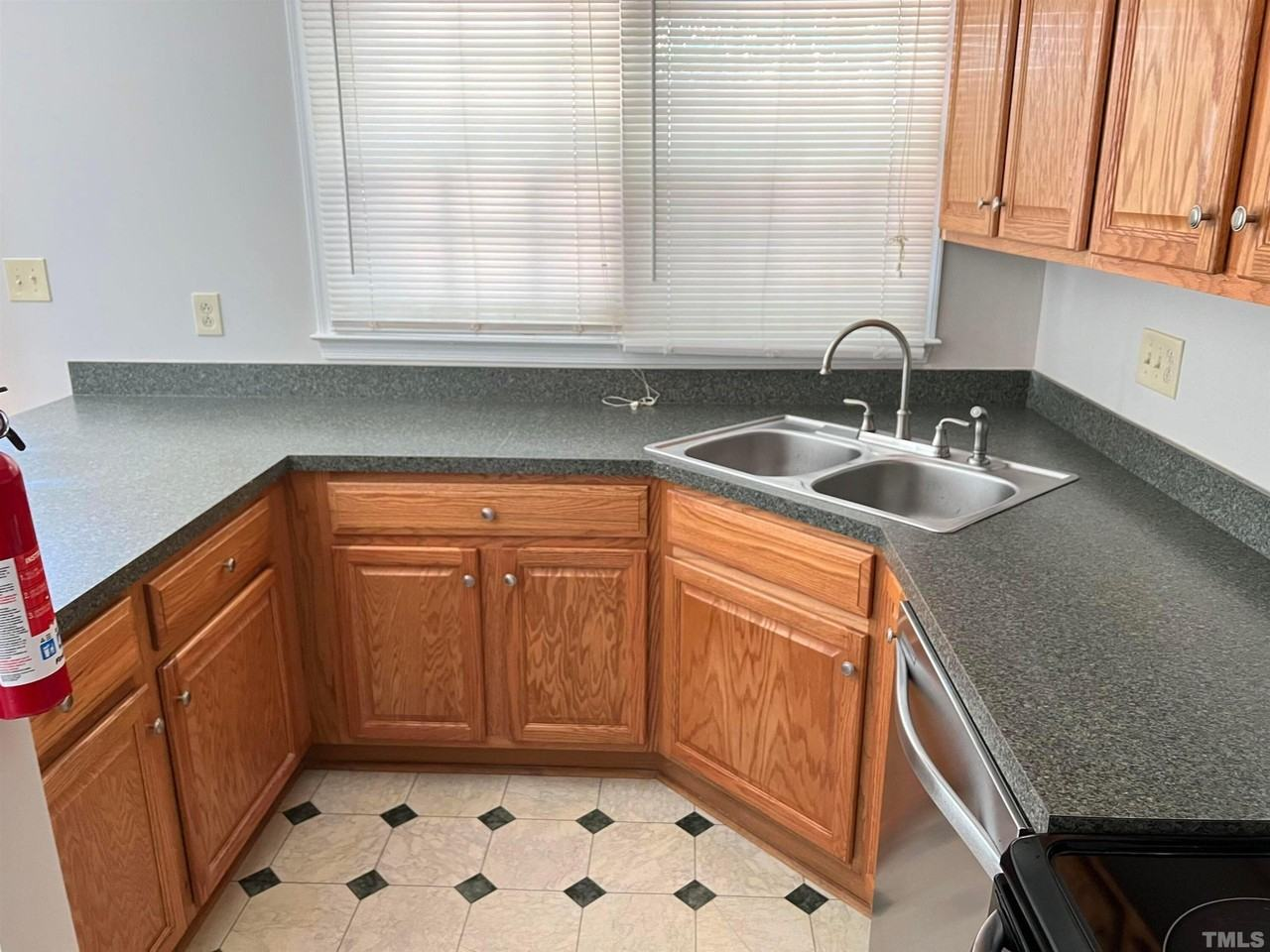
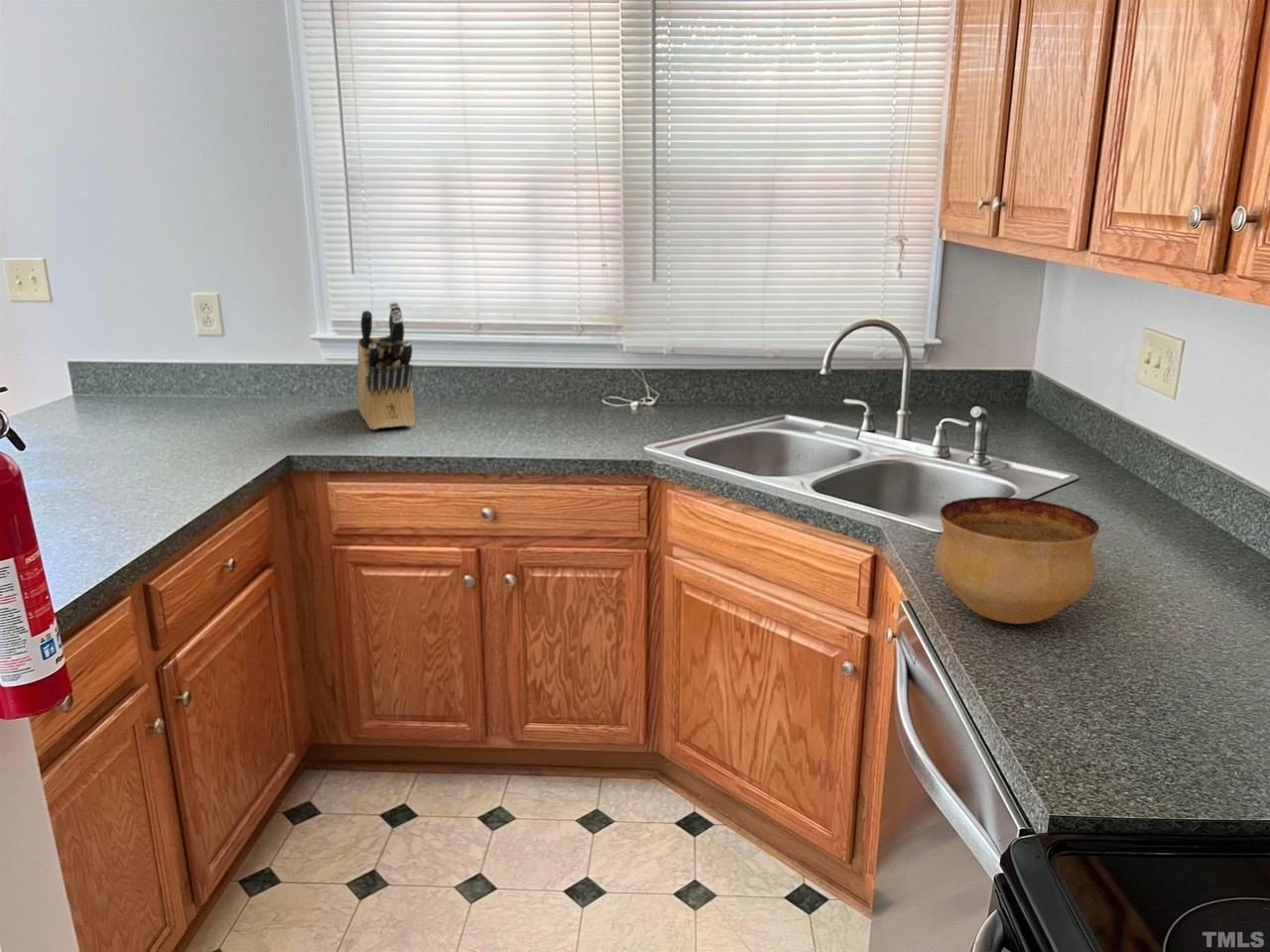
+ bowl [934,496,1100,625]
+ knife block [356,301,416,430]
